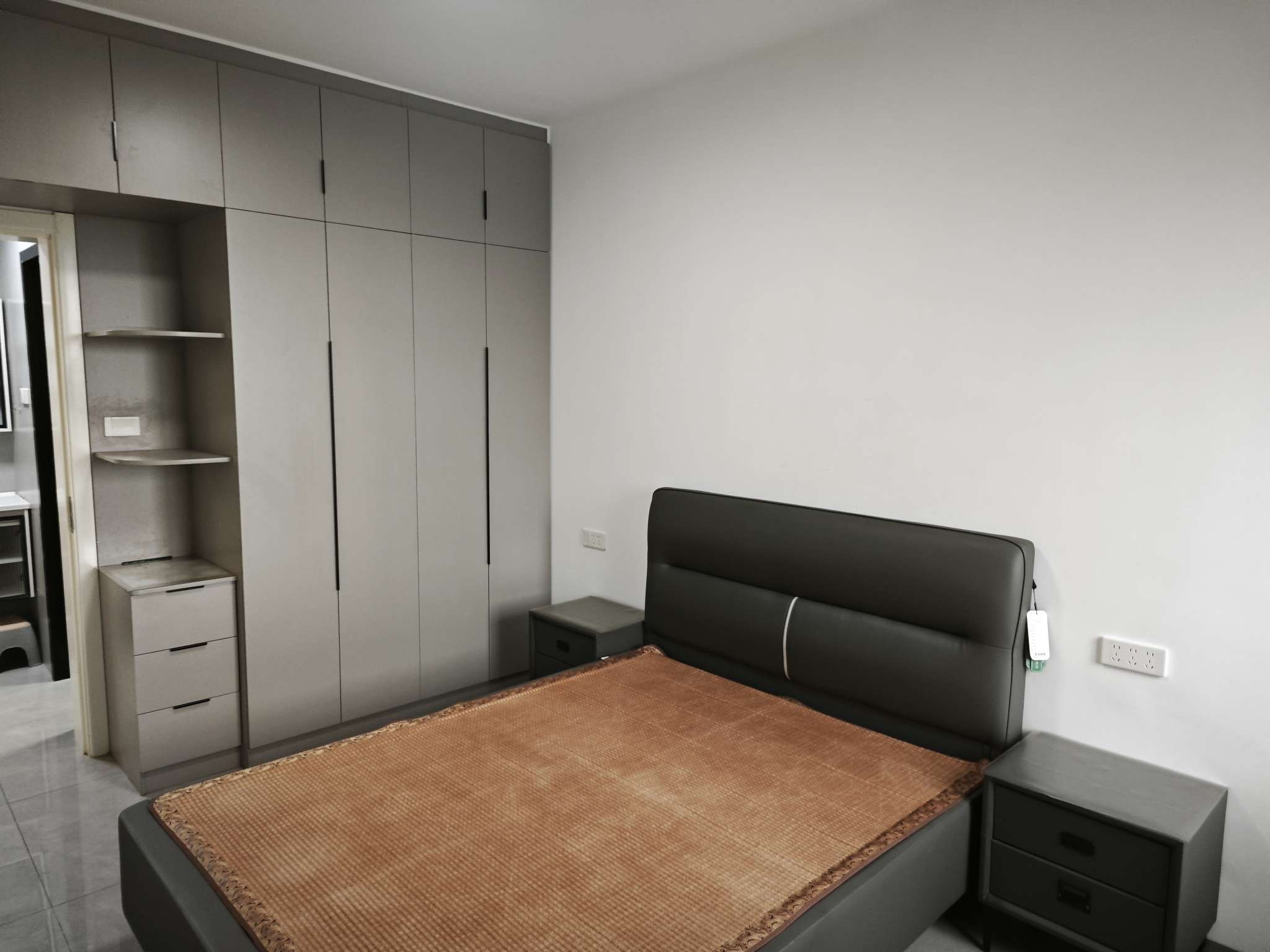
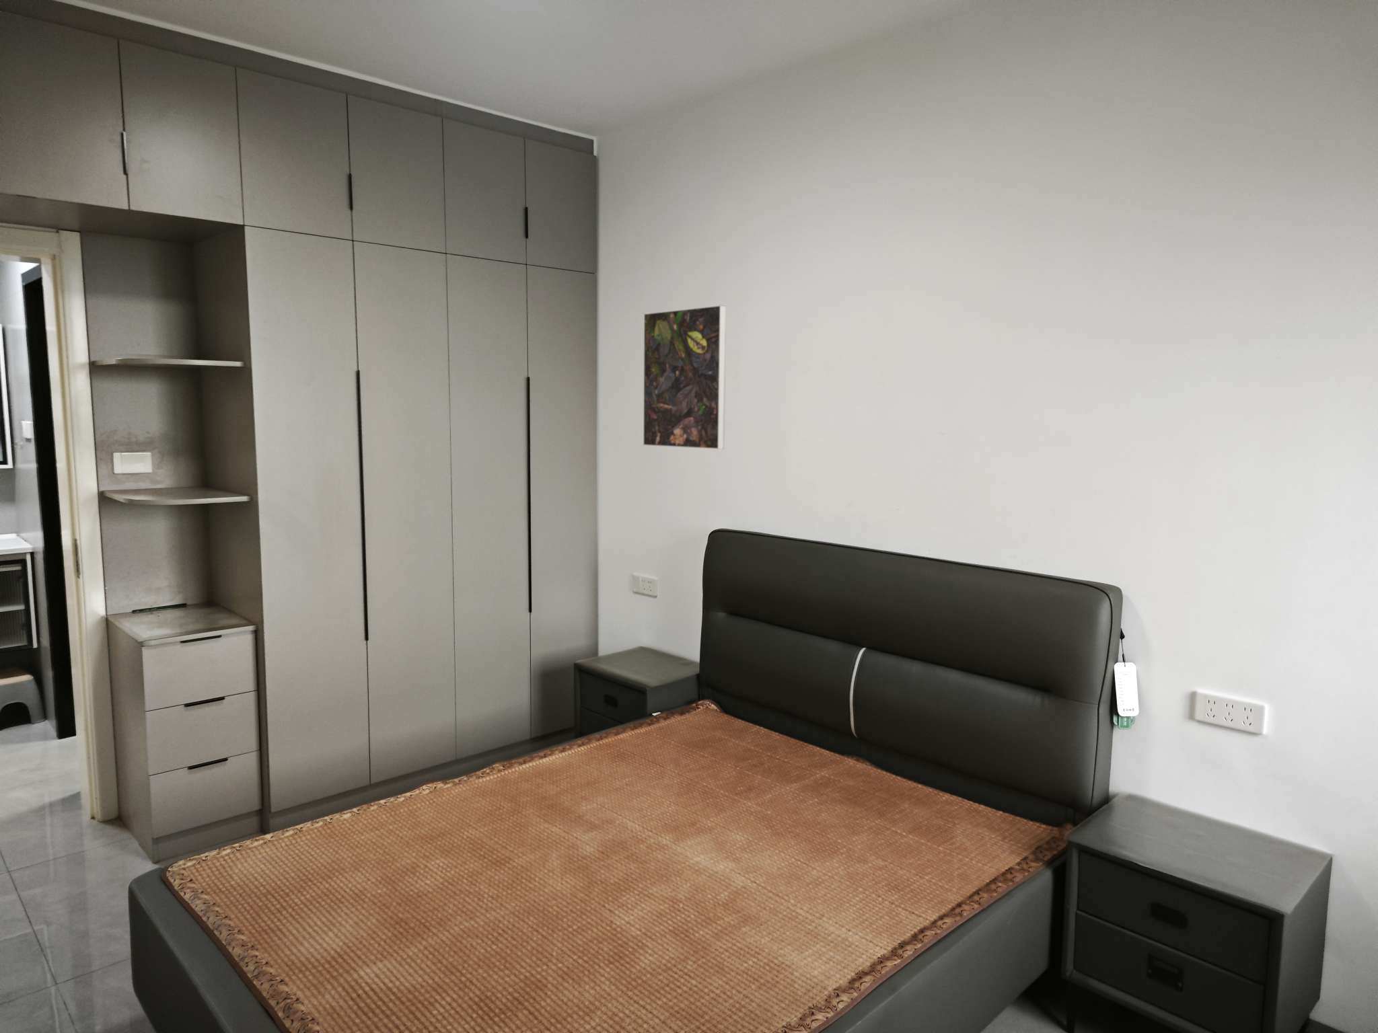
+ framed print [642,304,727,450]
